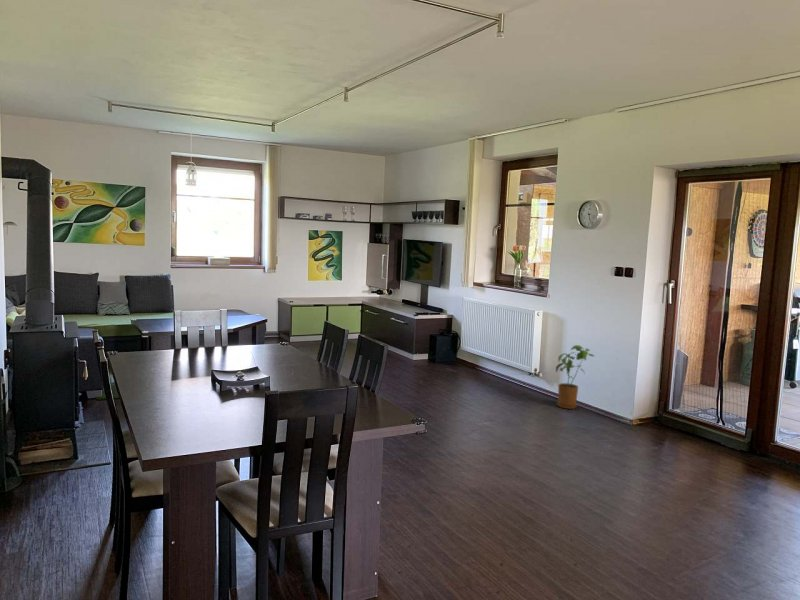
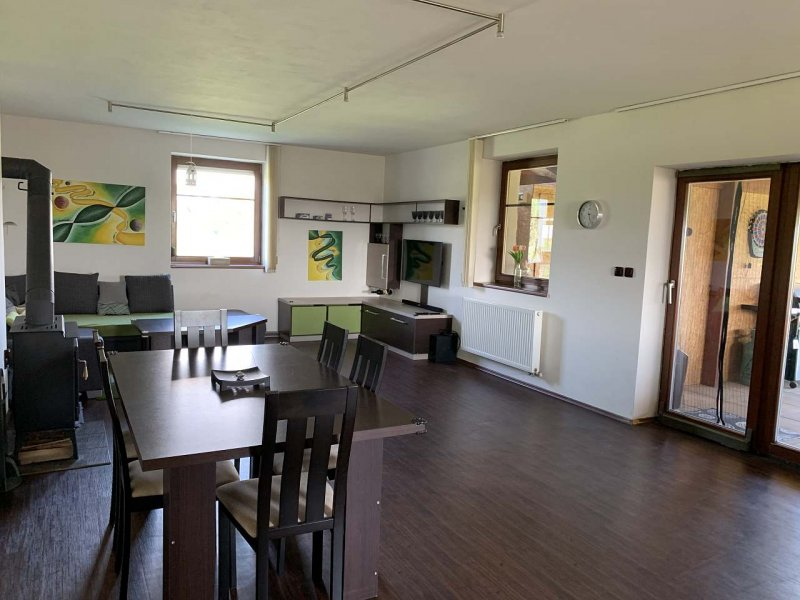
- house plant [555,344,595,410]
